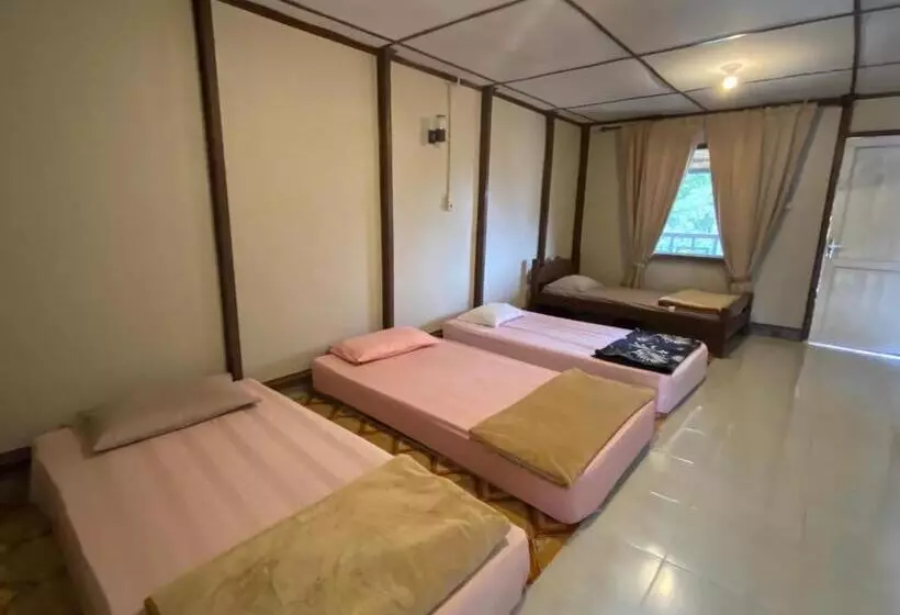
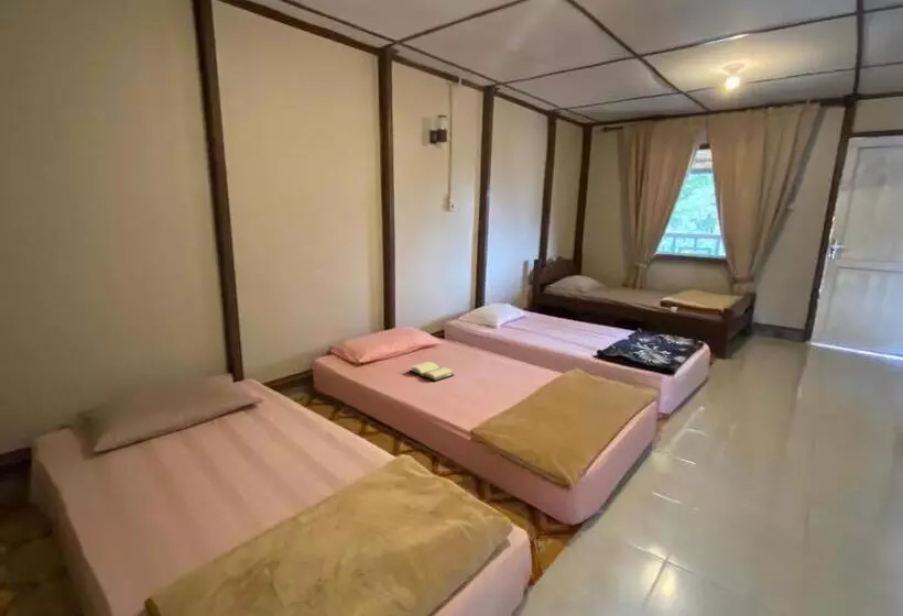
+ book [409,361,456,382]
